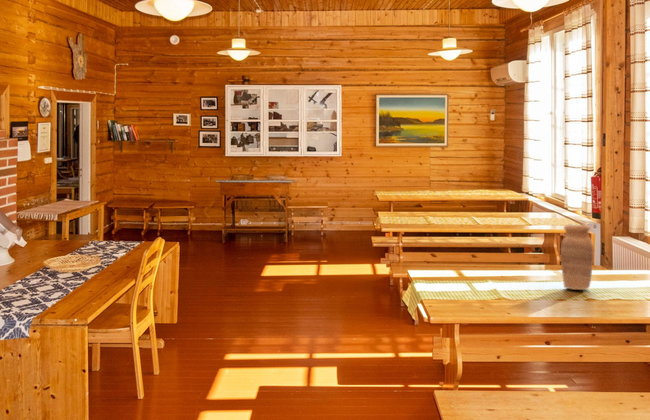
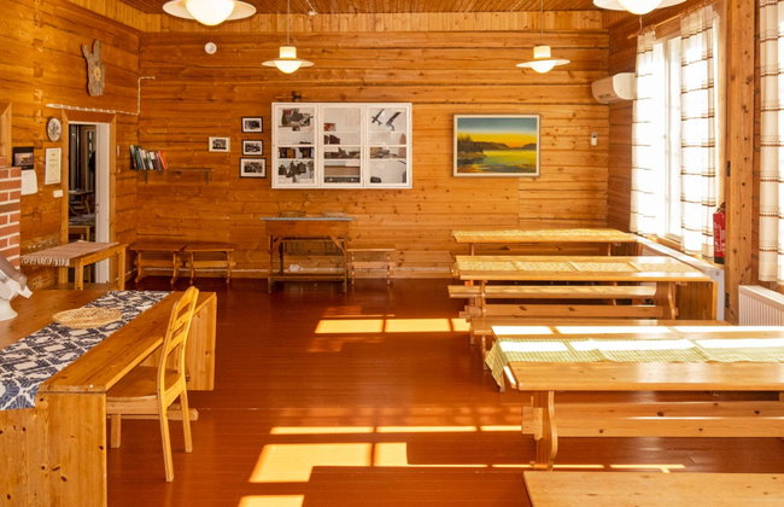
- vase [560,224,594,291]
